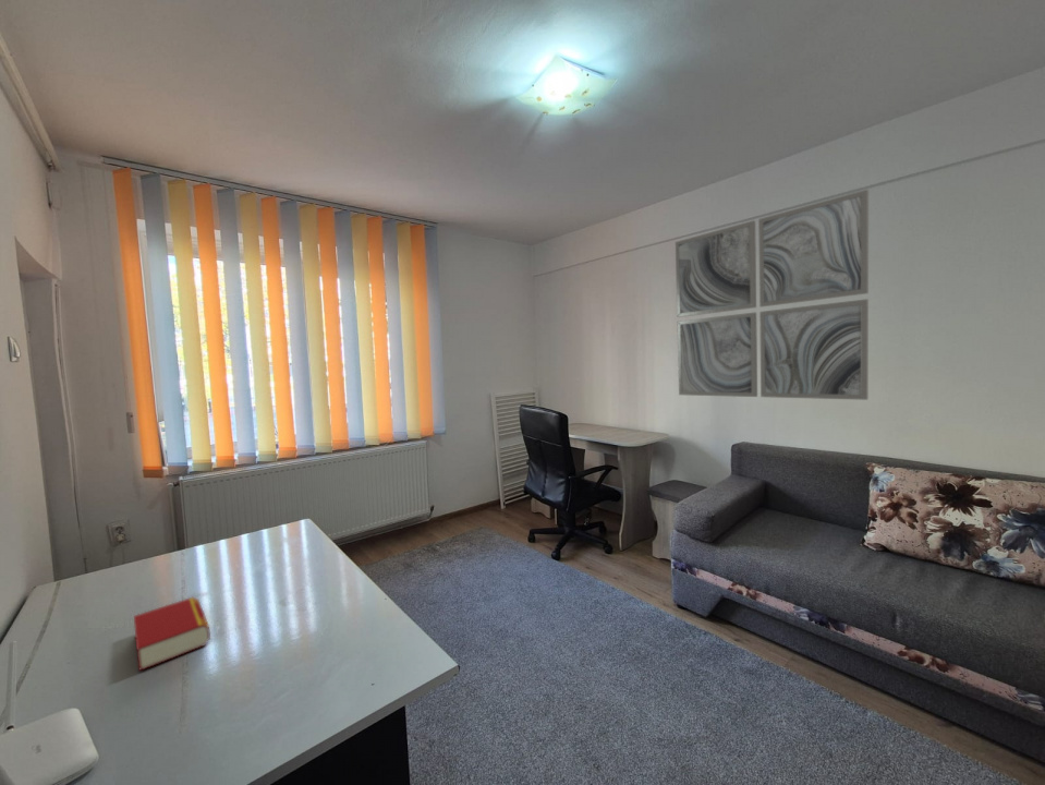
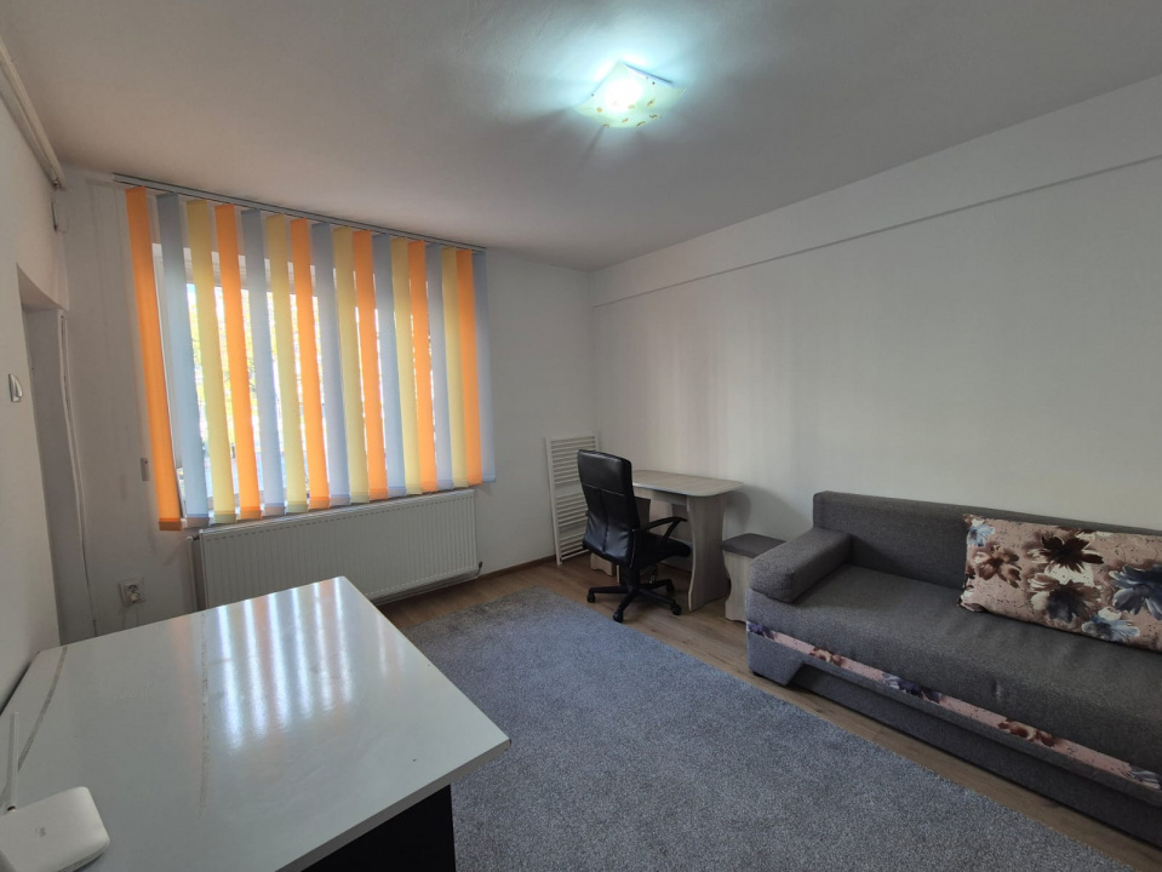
- book [133,595,211,672]
- wall art [675,189,870,401]
